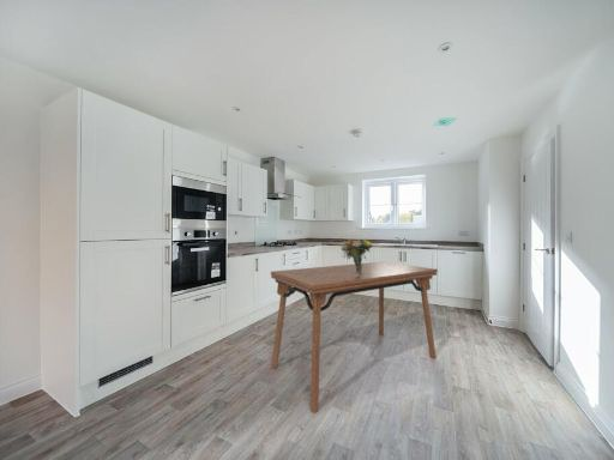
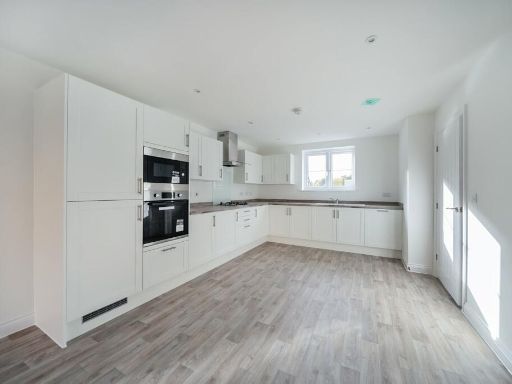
- bouquet [341,238,373,276]
- dining table [270,261,439,413]
